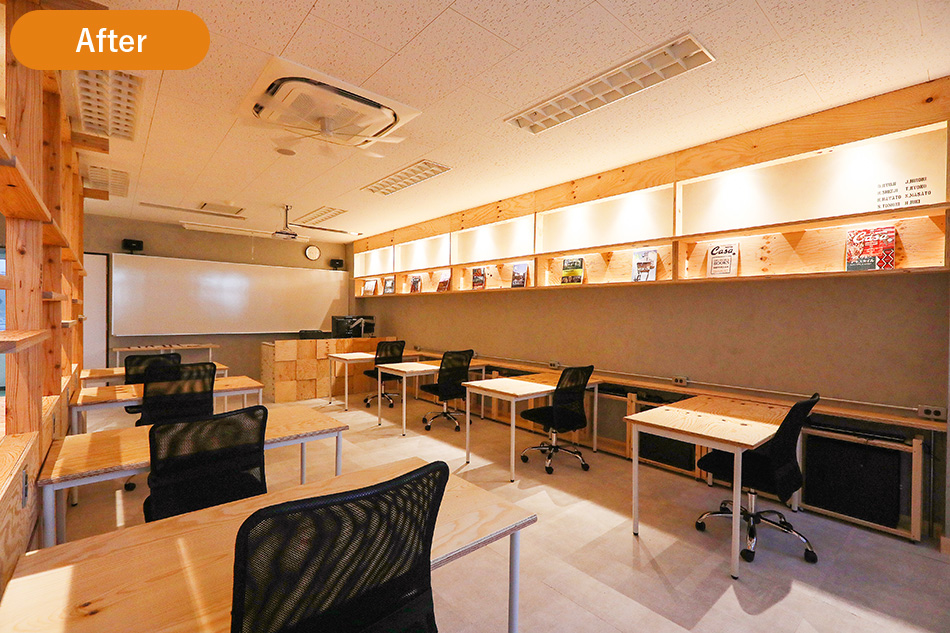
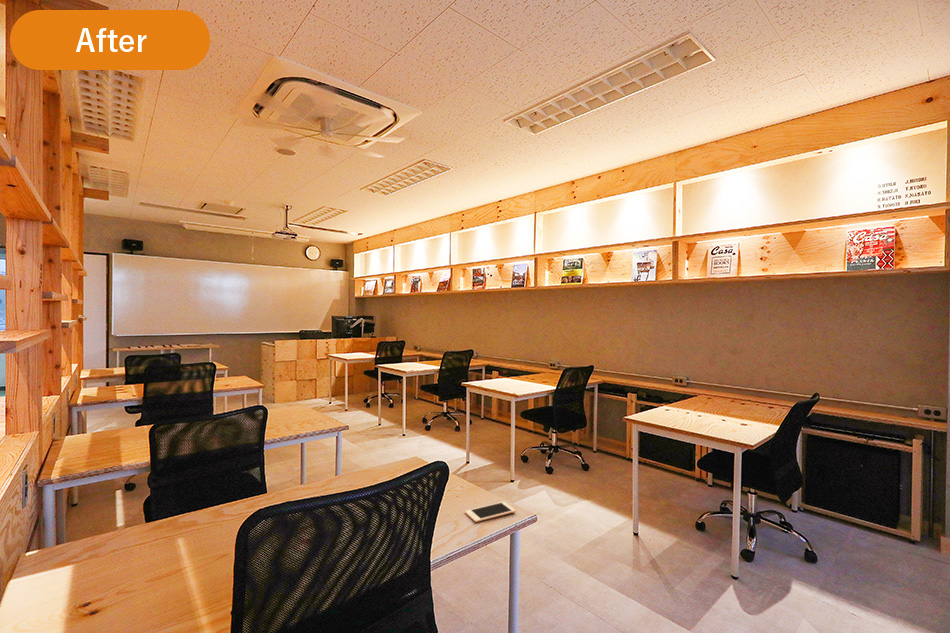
+ cell phone [464,501,517,523]
